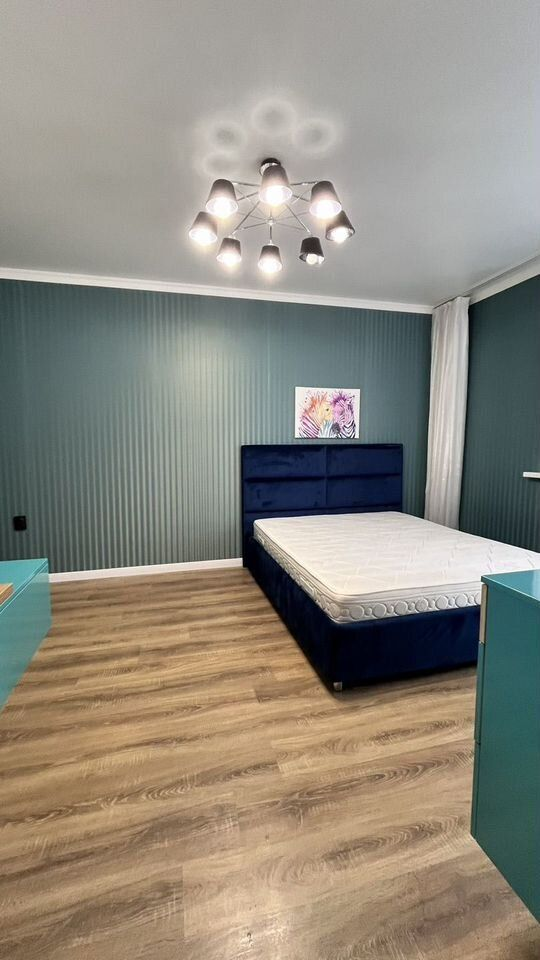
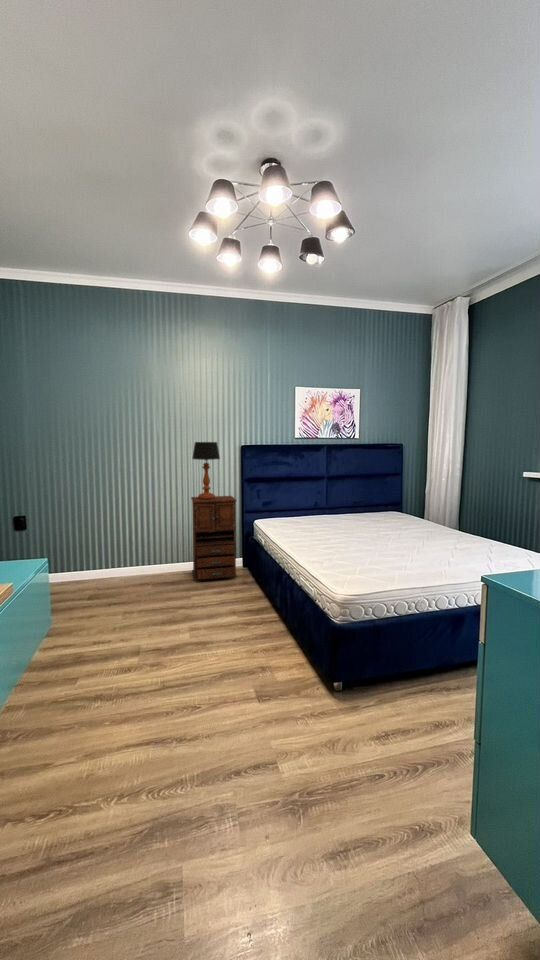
+ chest of drawers [190,495,238,582]
+ table lamp [191,441,221,500]
